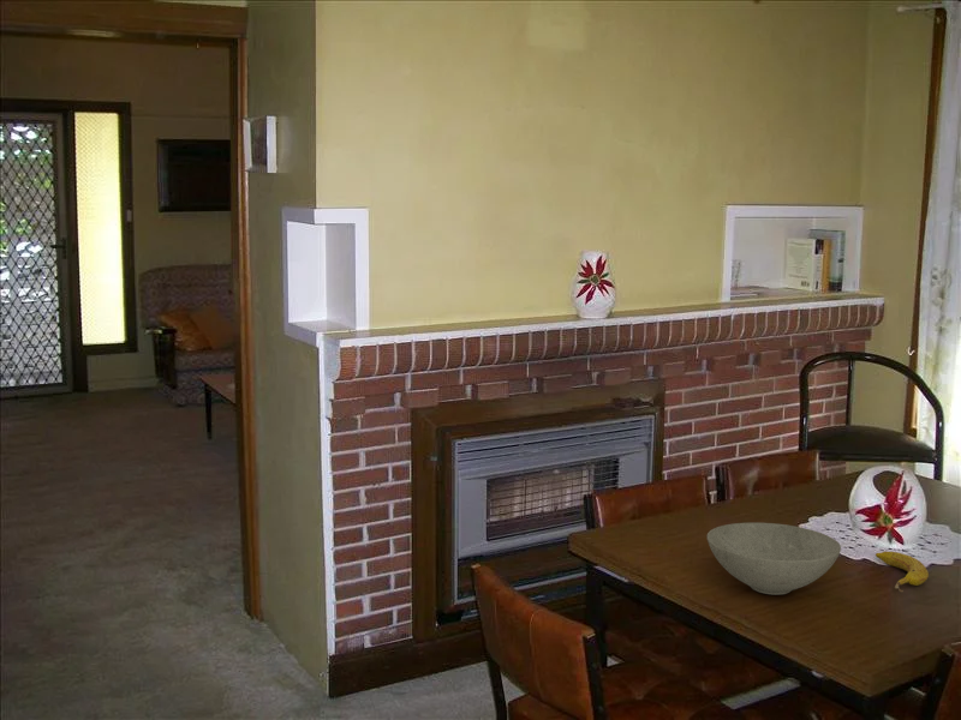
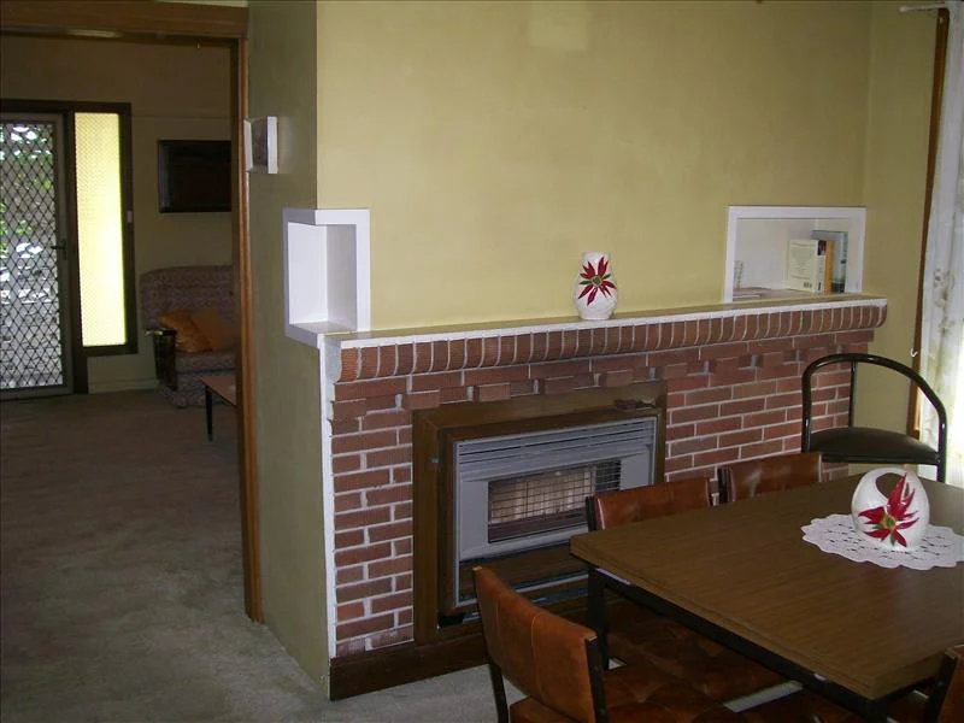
- bowl [706,522,842,595]
- fruit [875,551,930,594]
